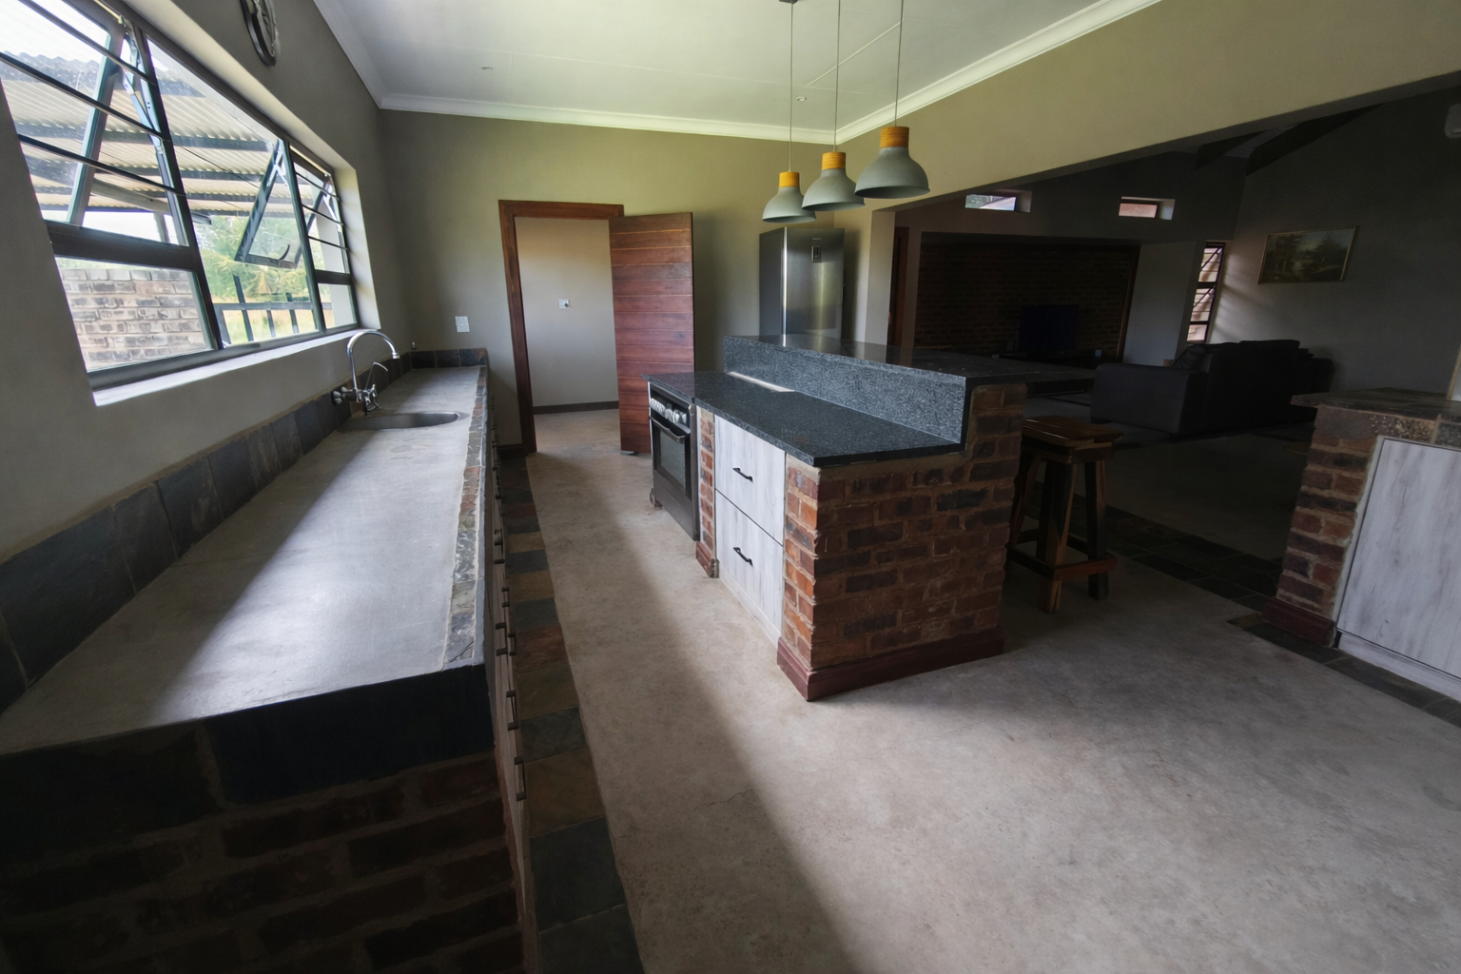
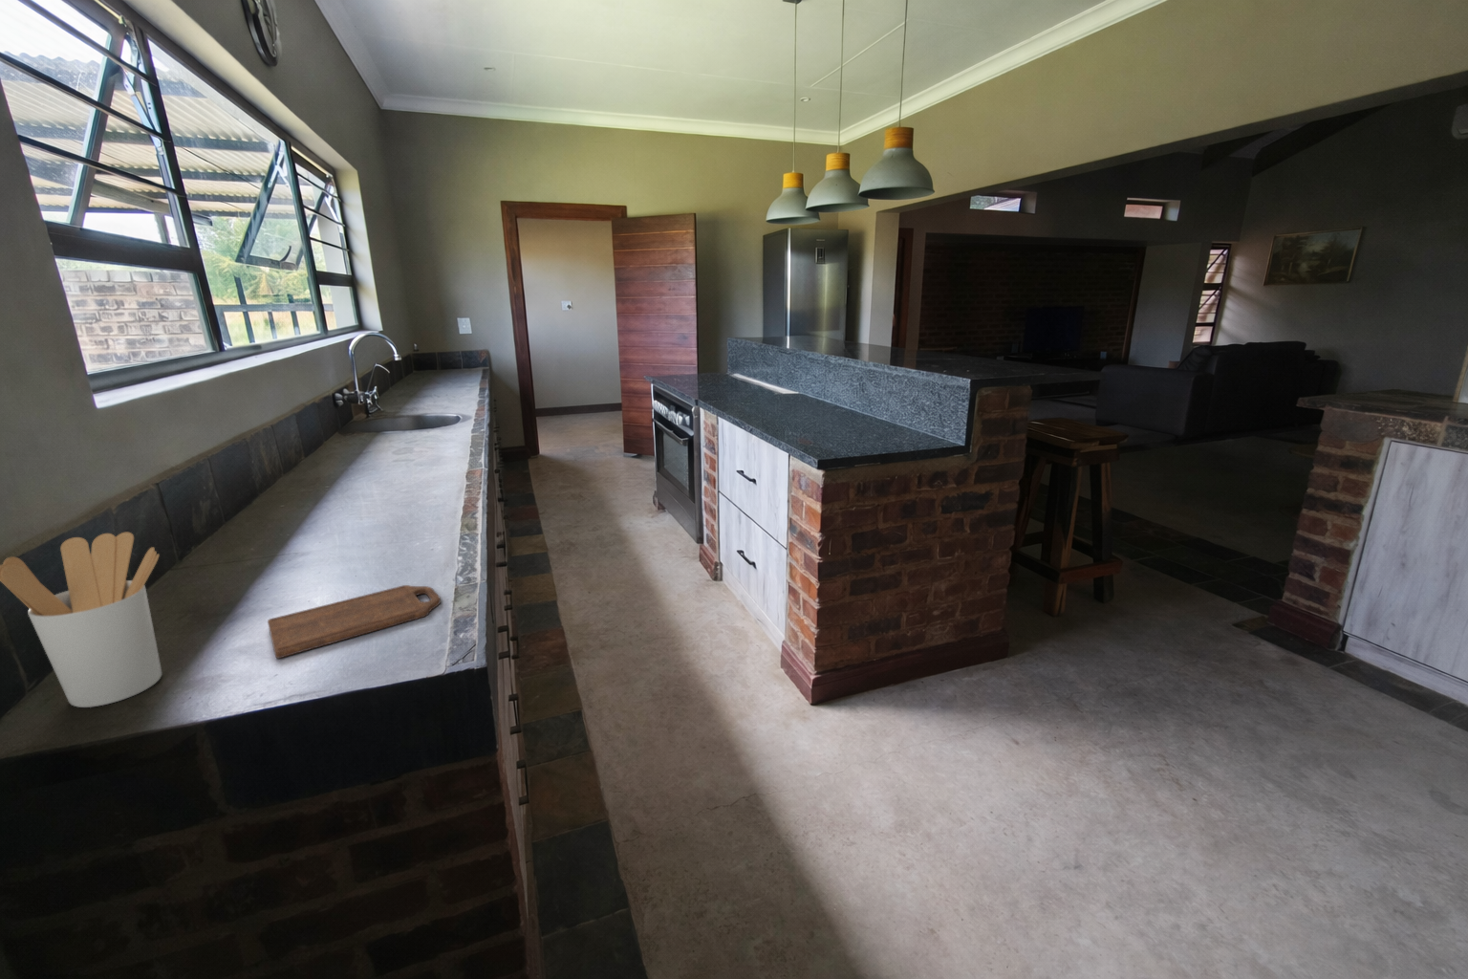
+ cutting board [267,585,441,660]
+ utensil holder [0,531,164,708]
